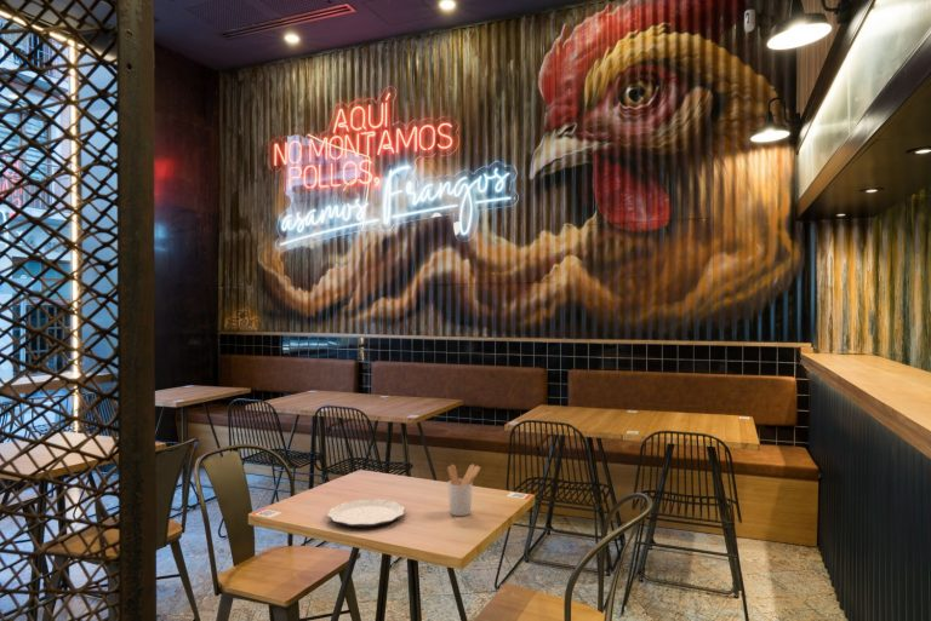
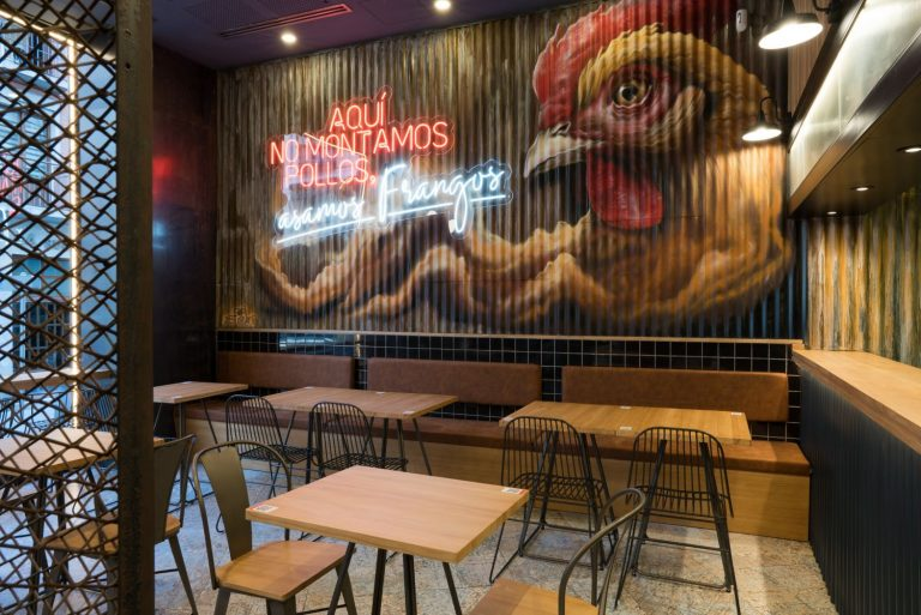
- utensil holder [446,464,481,517]
- plate [326,498,406,529]
